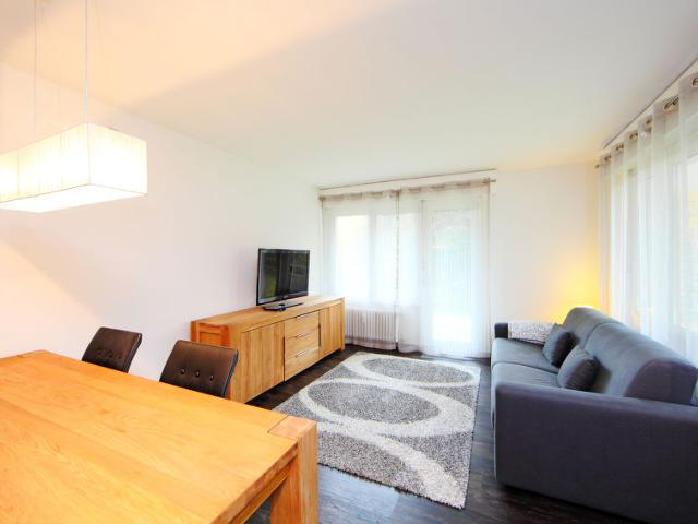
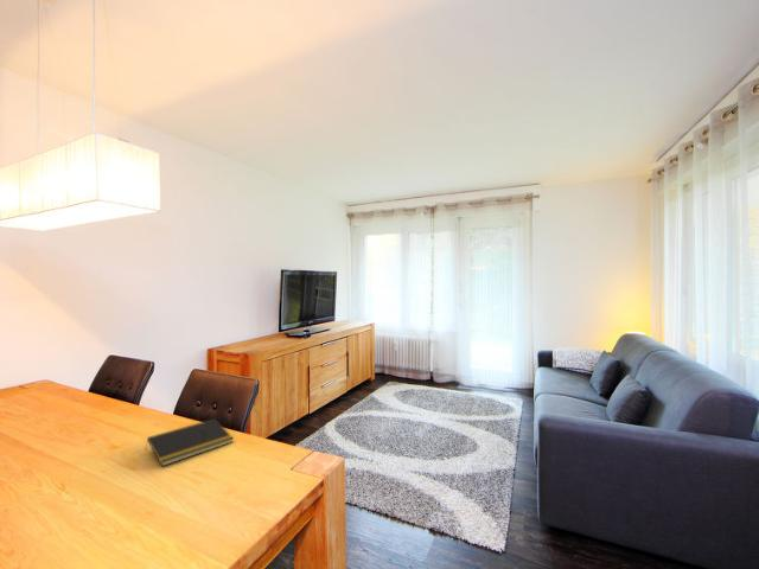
+ notepad [143,417,235,467]
